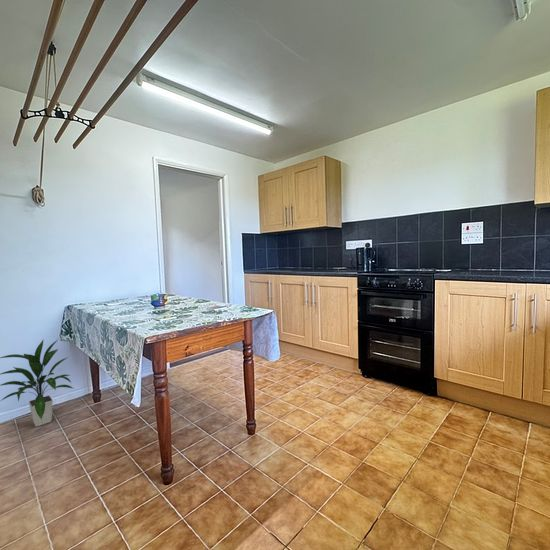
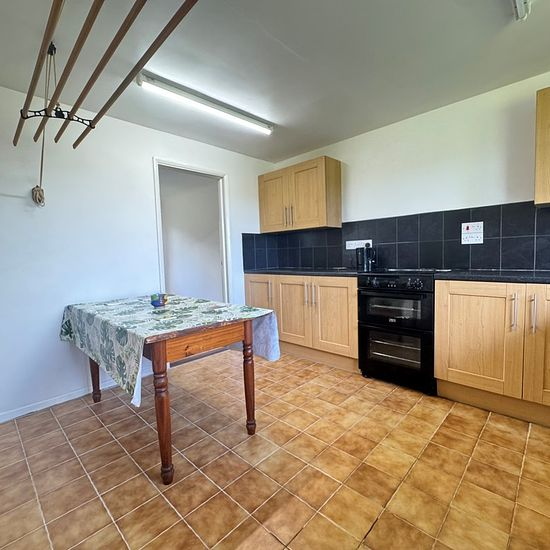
- indoor plant [0,339,75,428]
